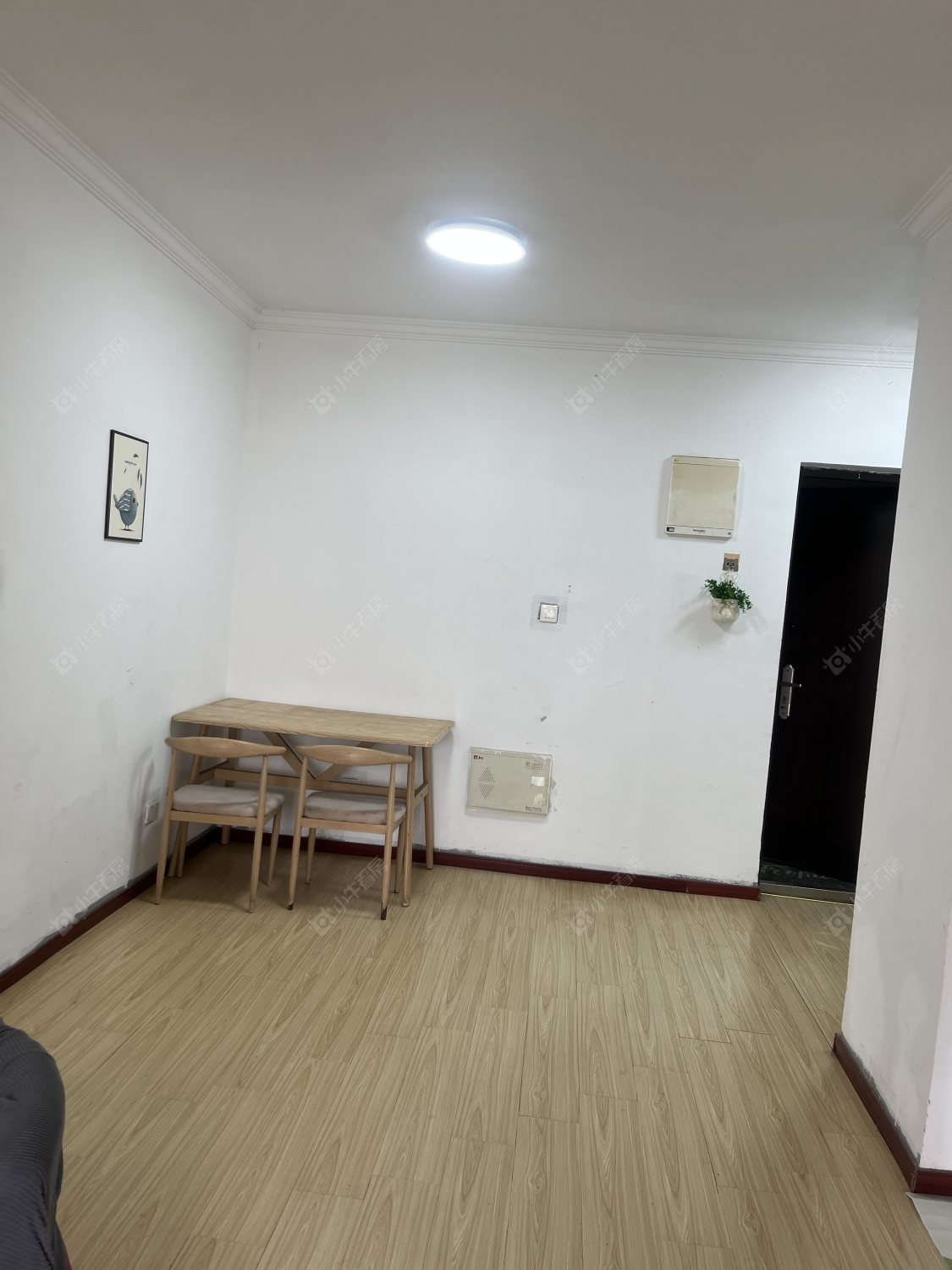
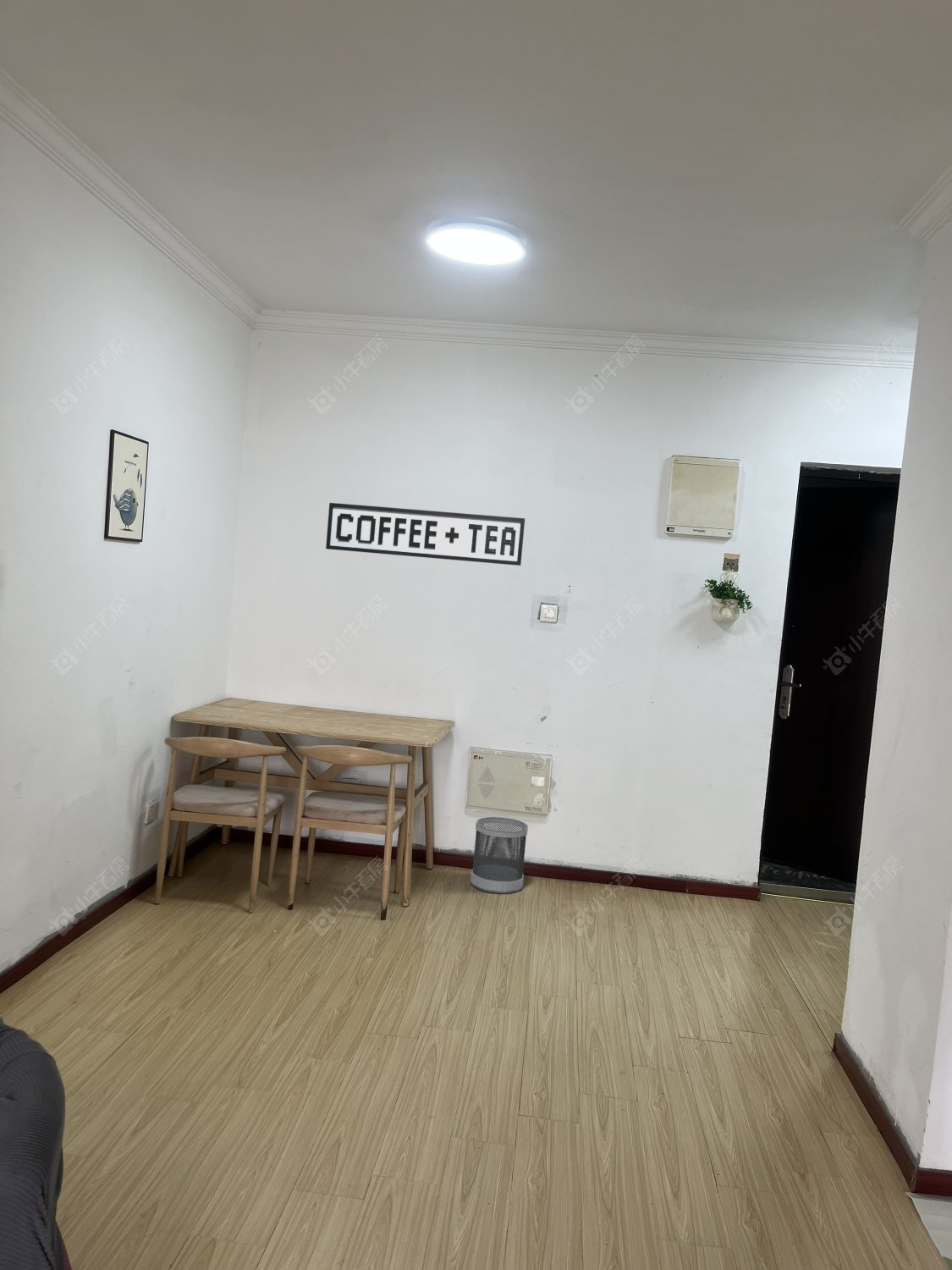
+ wastebasket [470,816,529,895]
+ sign [325,502,526,566]
